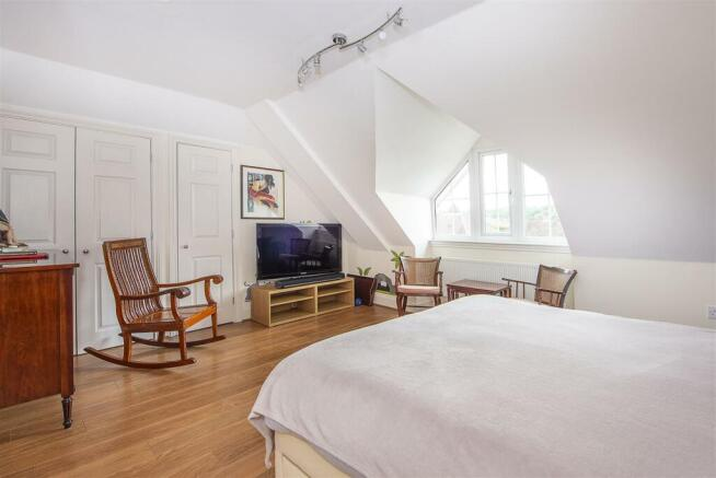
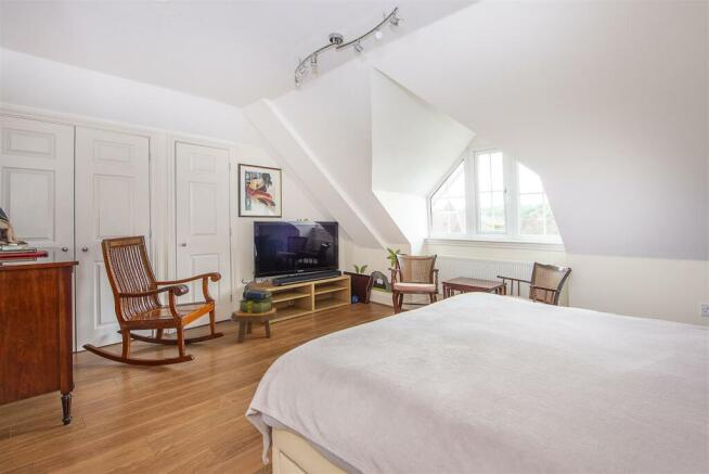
+ stack of books [237,287,274,313]
+ footstool [230,307,278,344]
